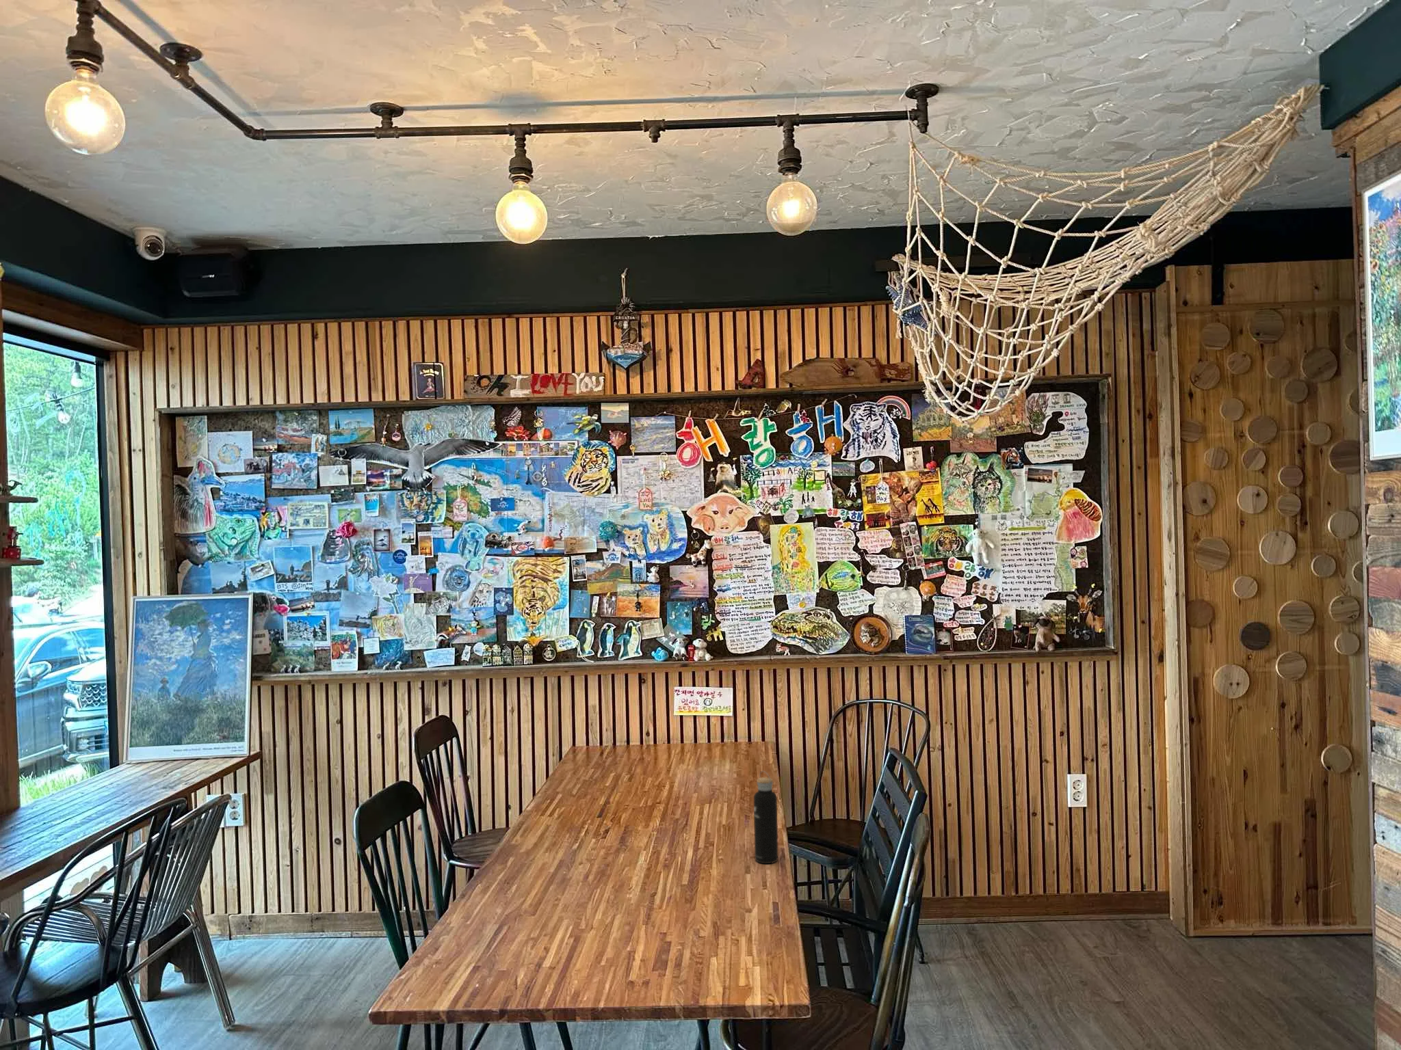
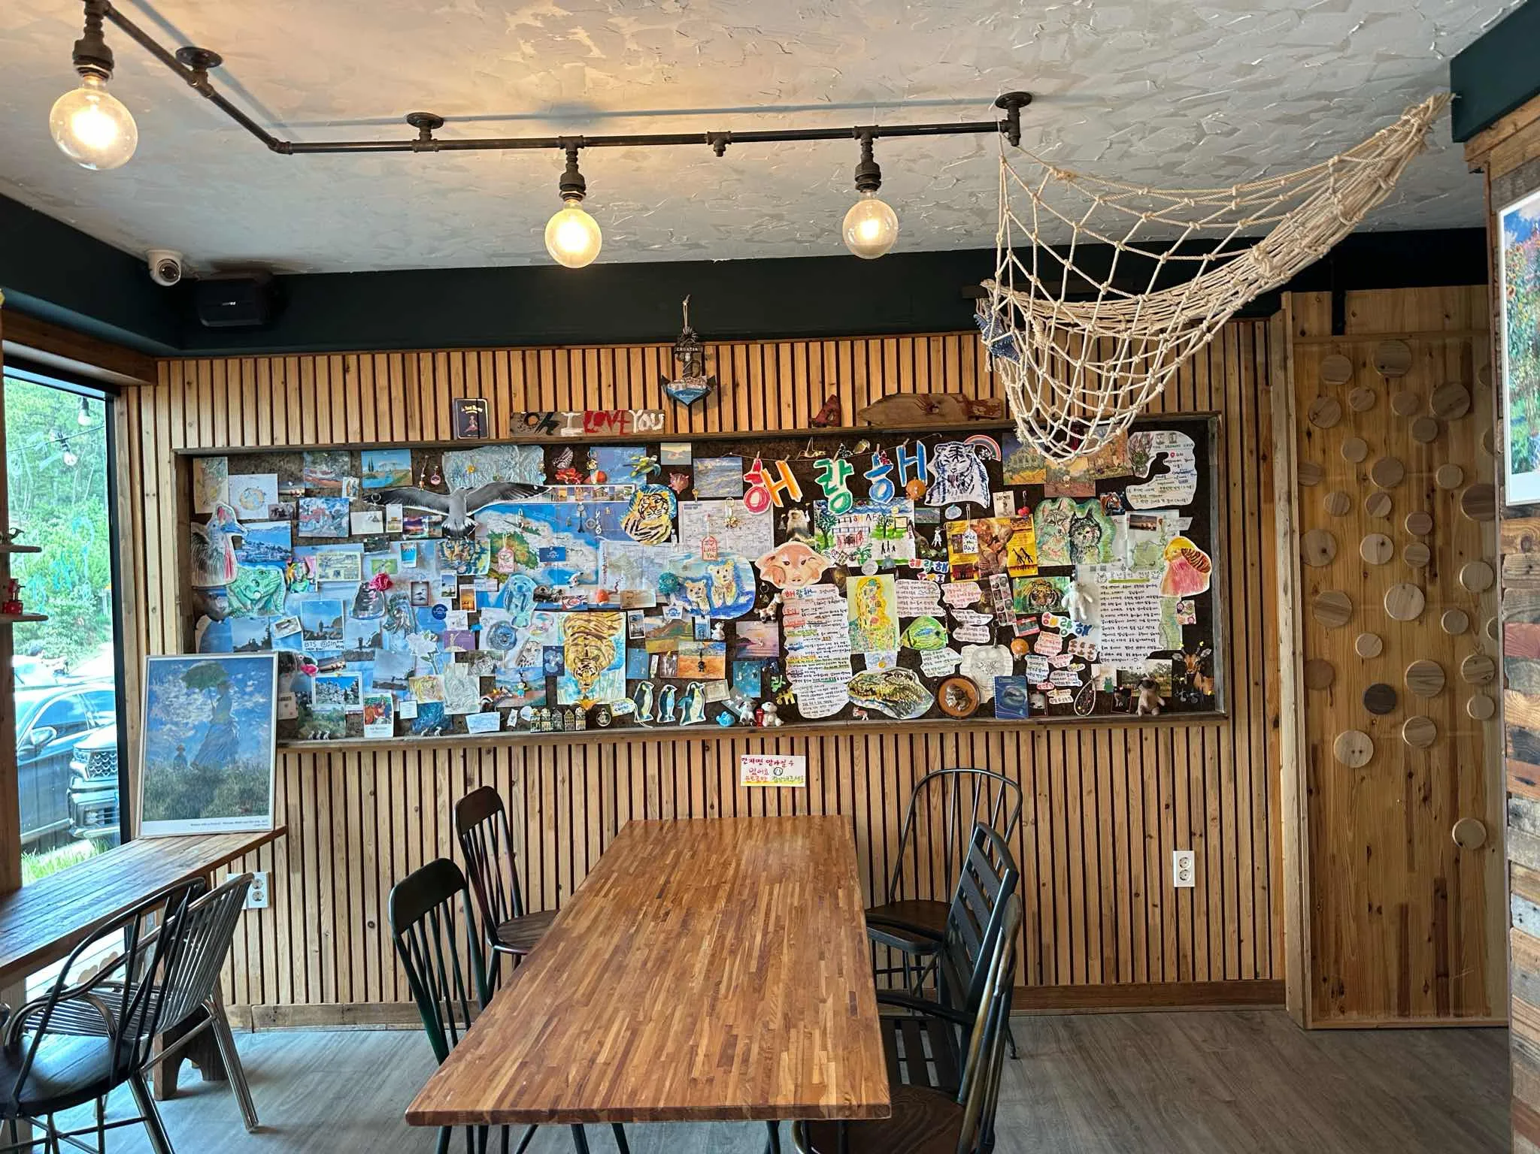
- water bottle [753,771,779,864]
